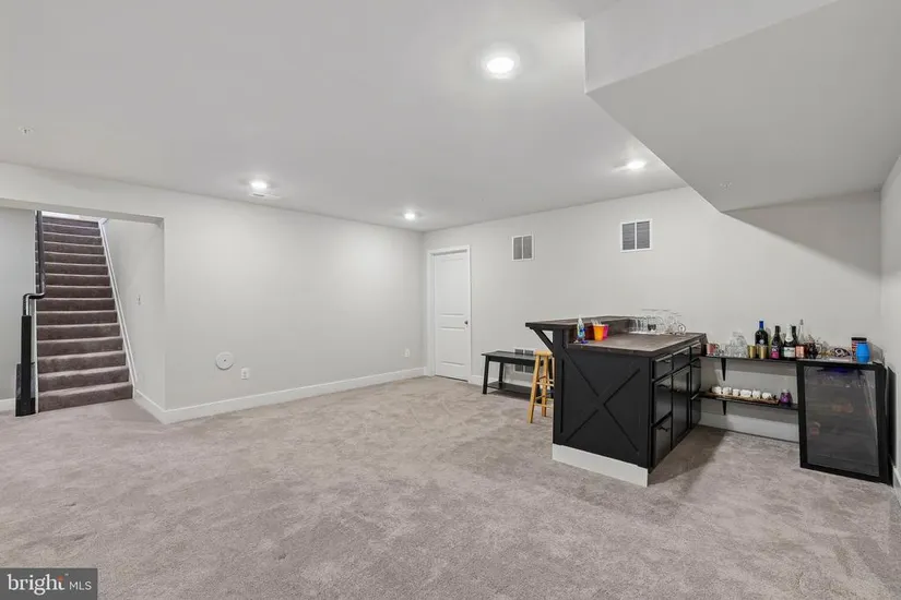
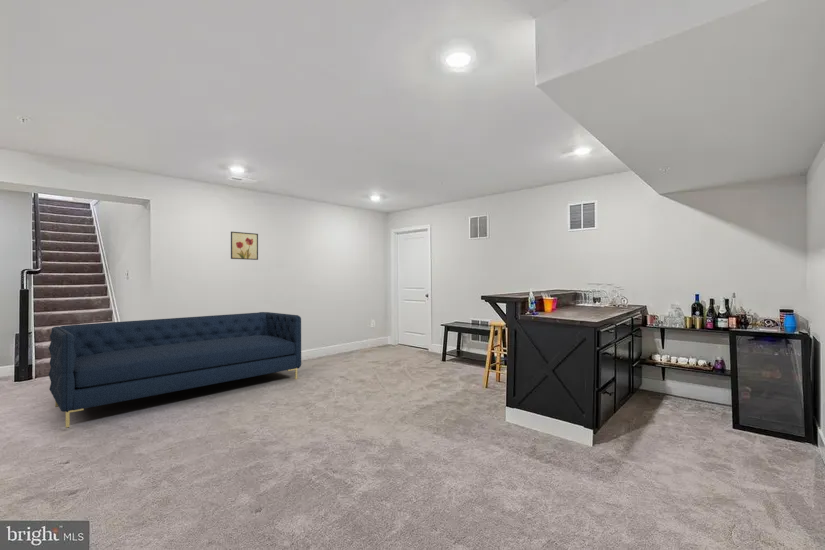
+ sofa [48,311,302,429]
+ wall art [230,231,259,261]
